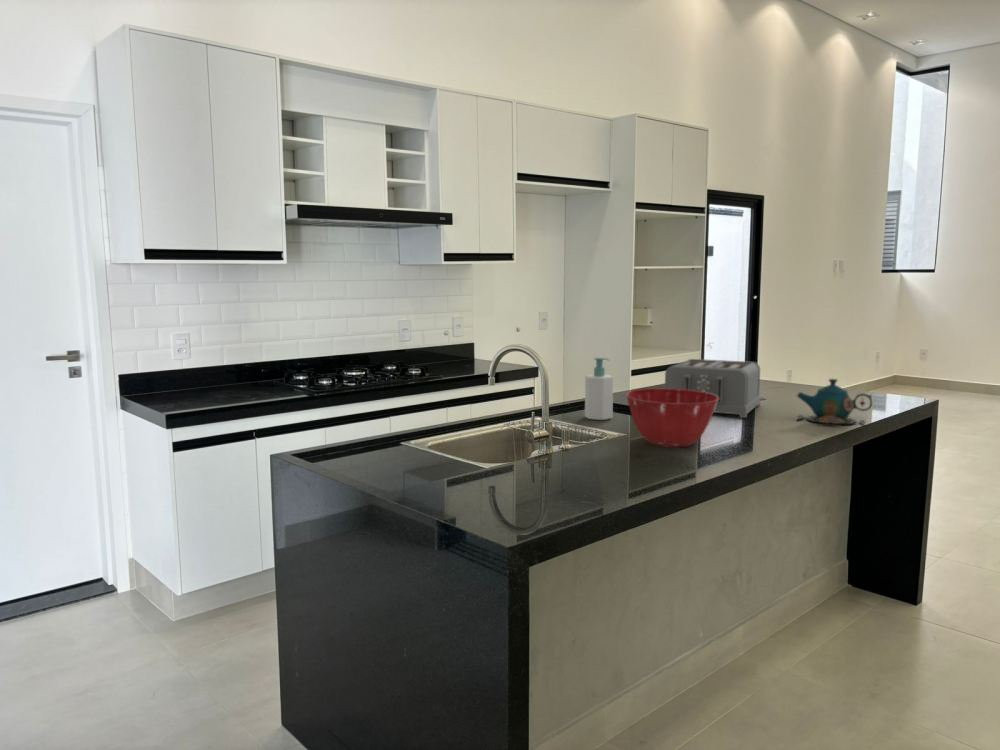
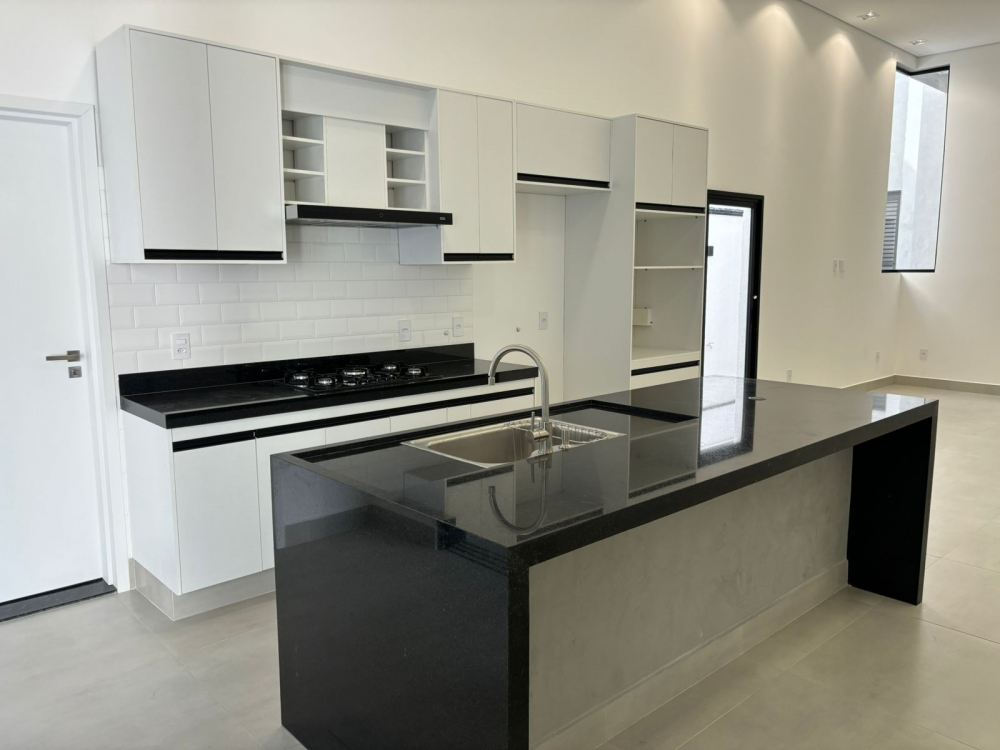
- mixing bowl [625,388,719,448]
- soap bottle [584,357,614,421]
- toaster [664,358,762,419]
- teapot [796,378,873,427]
